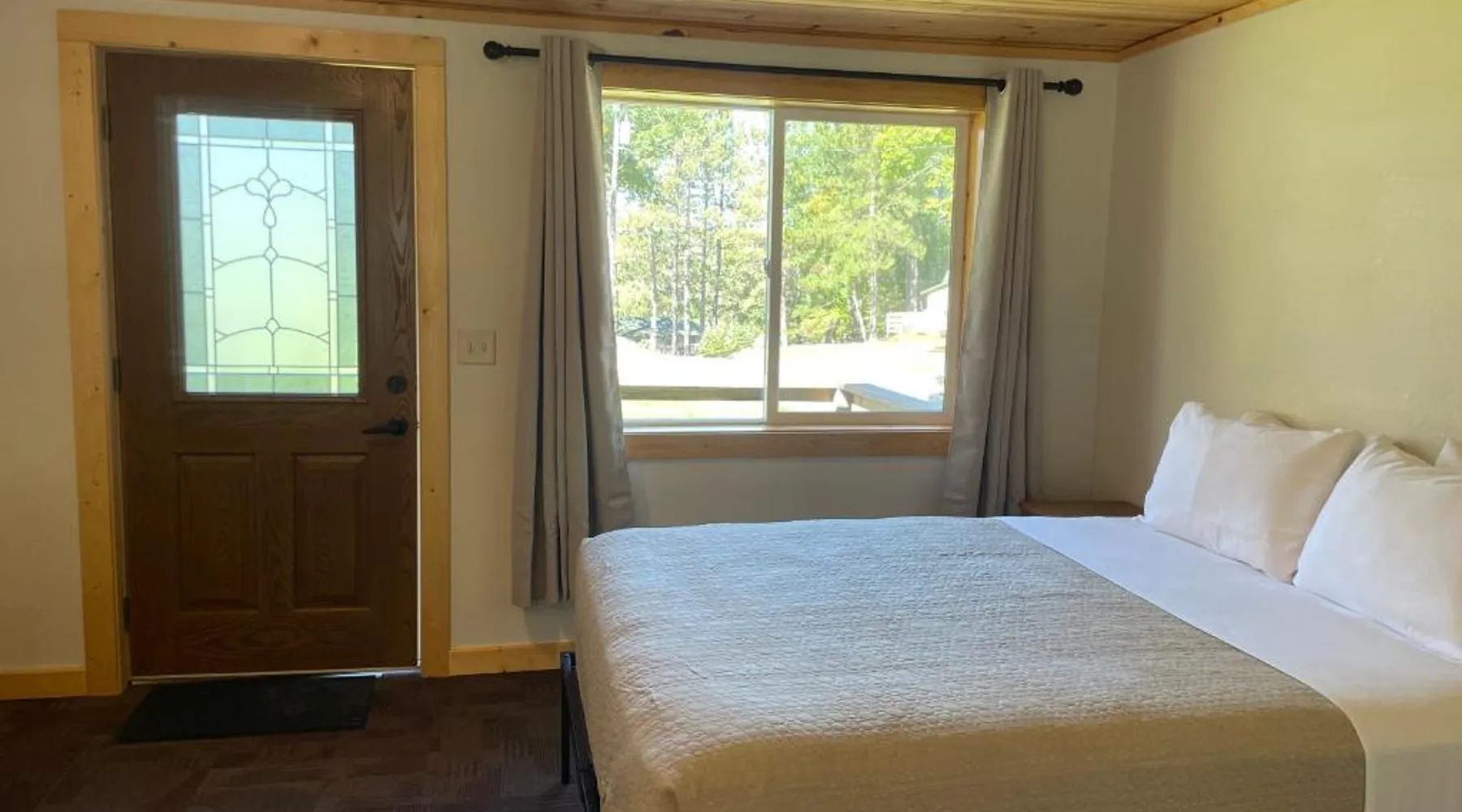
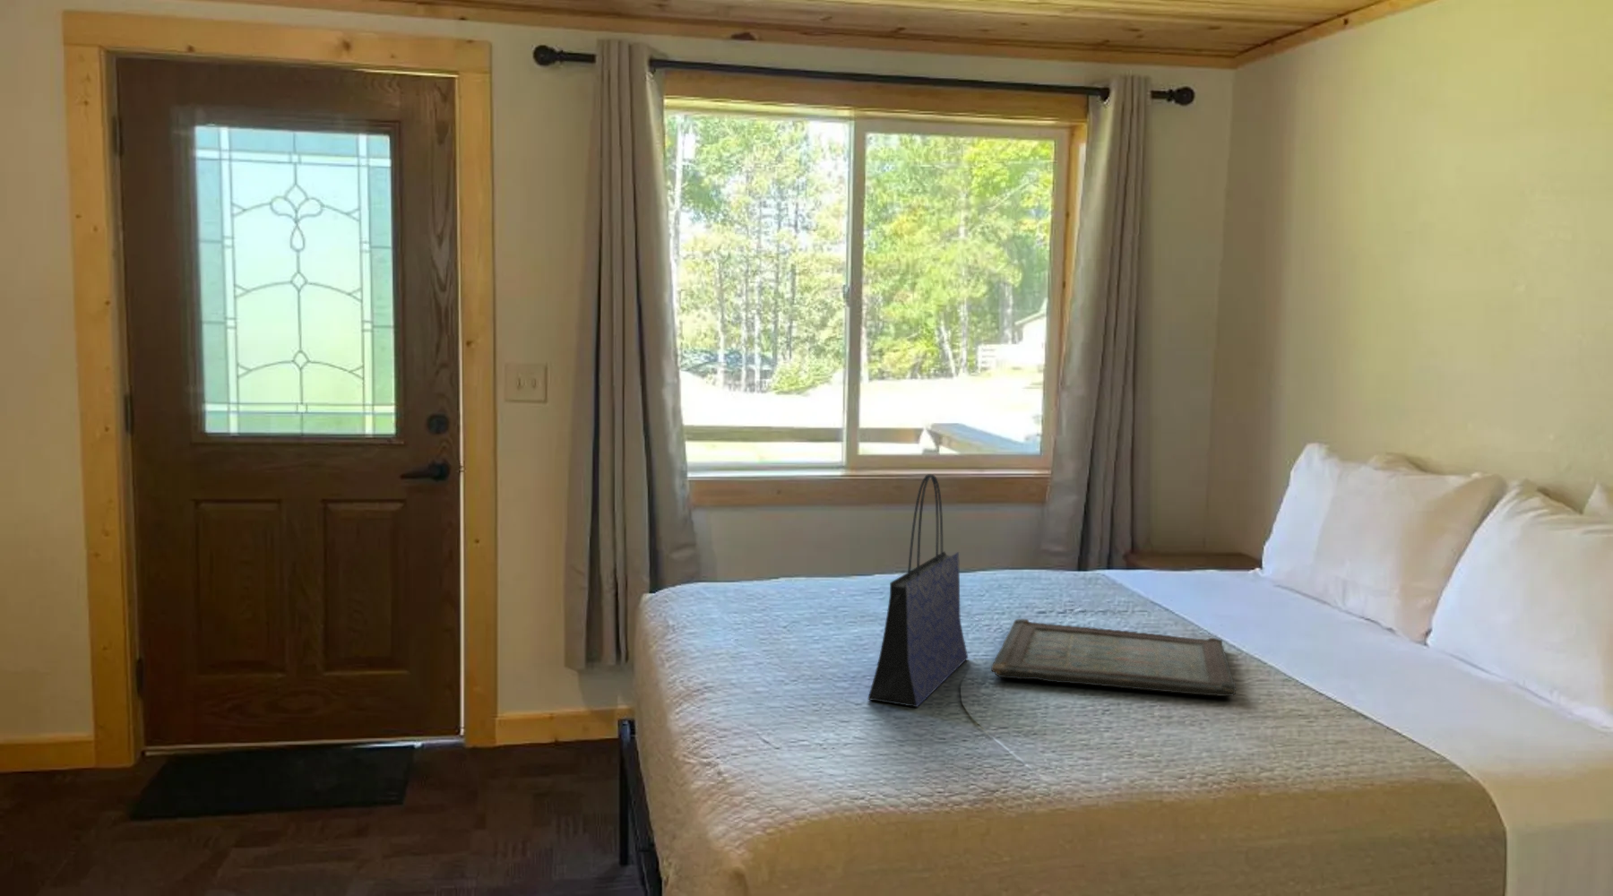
+ tote bag [866,473,969,707]
+ serving tray [991,618,1237,697]
